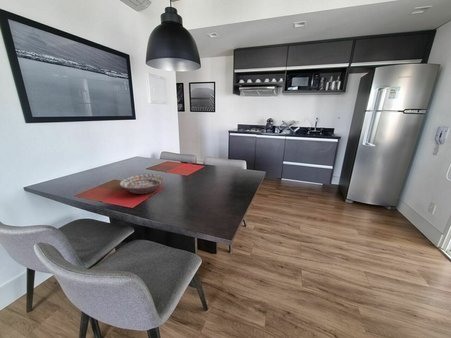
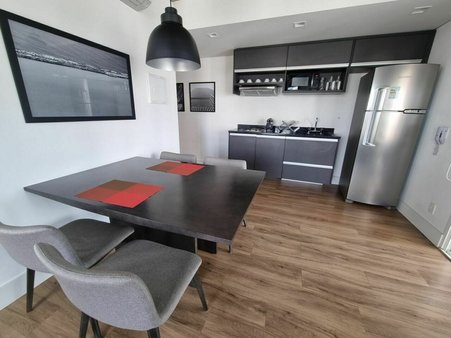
- decorative bowl [119,173,166,195]
